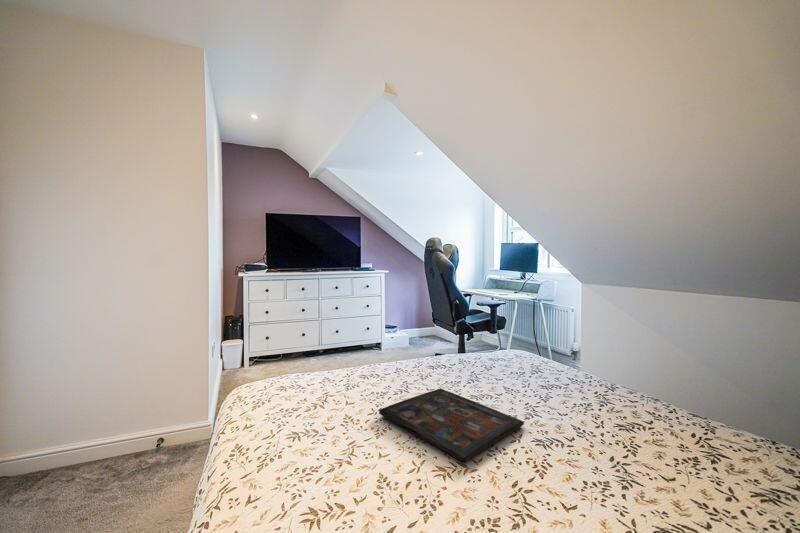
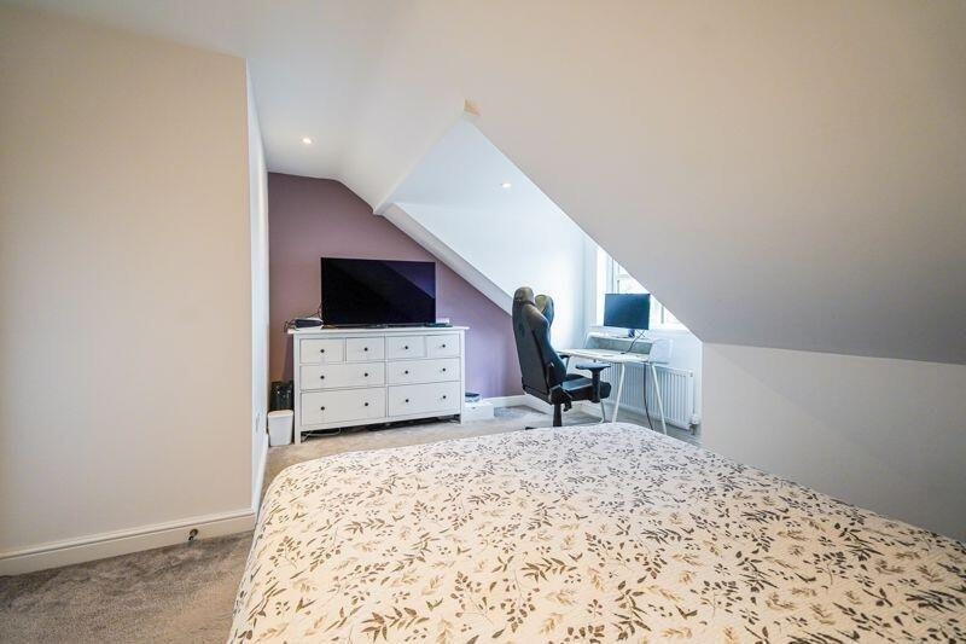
- decorative tray [378,387,524,463]
